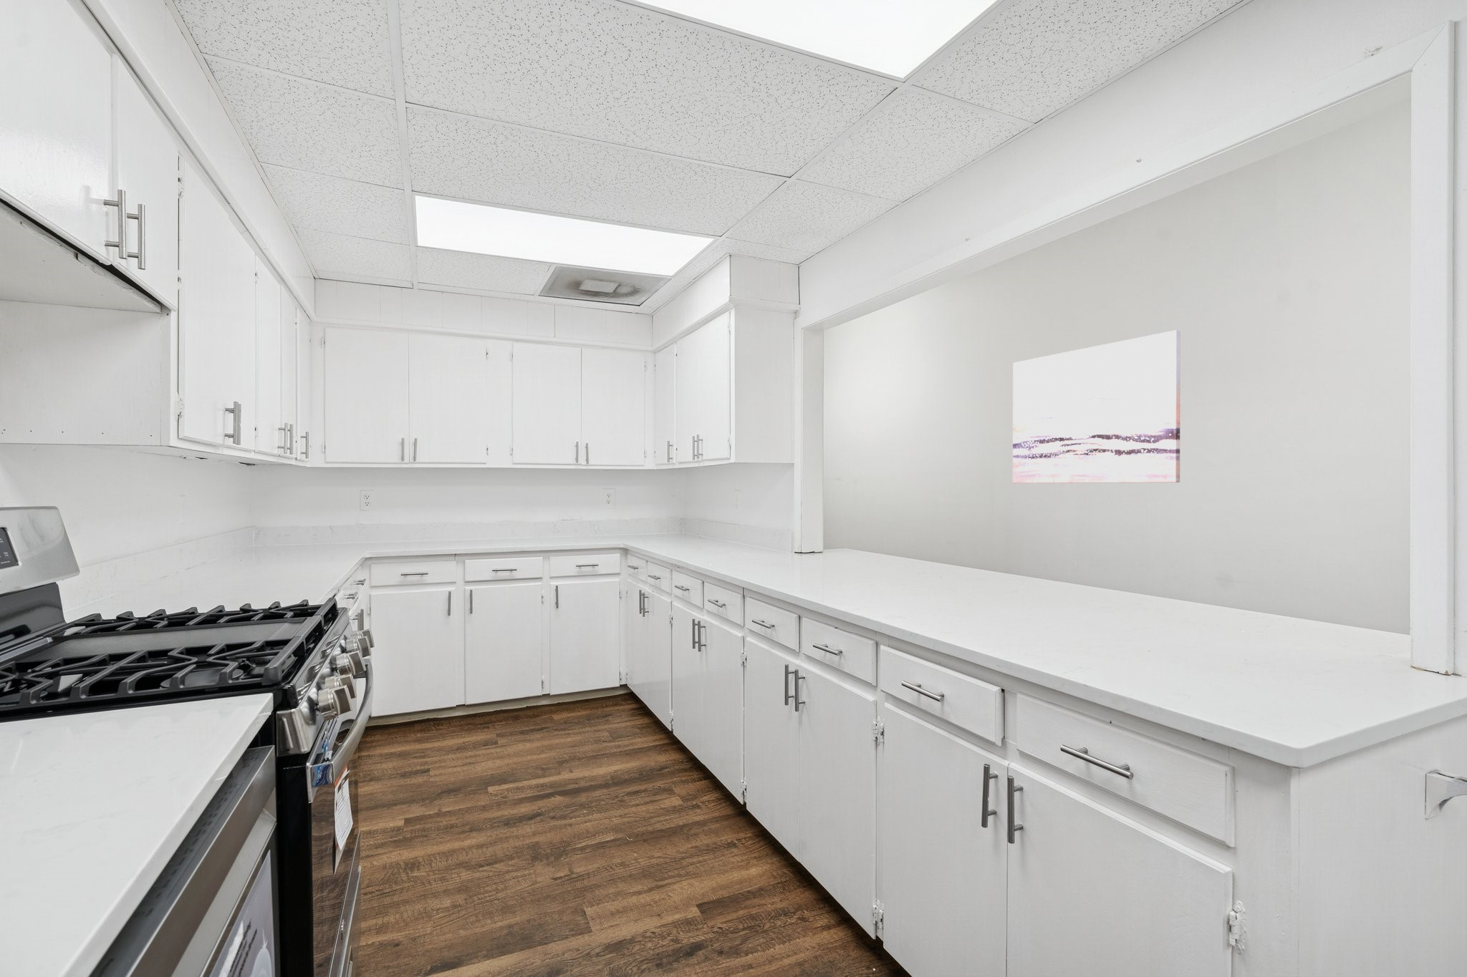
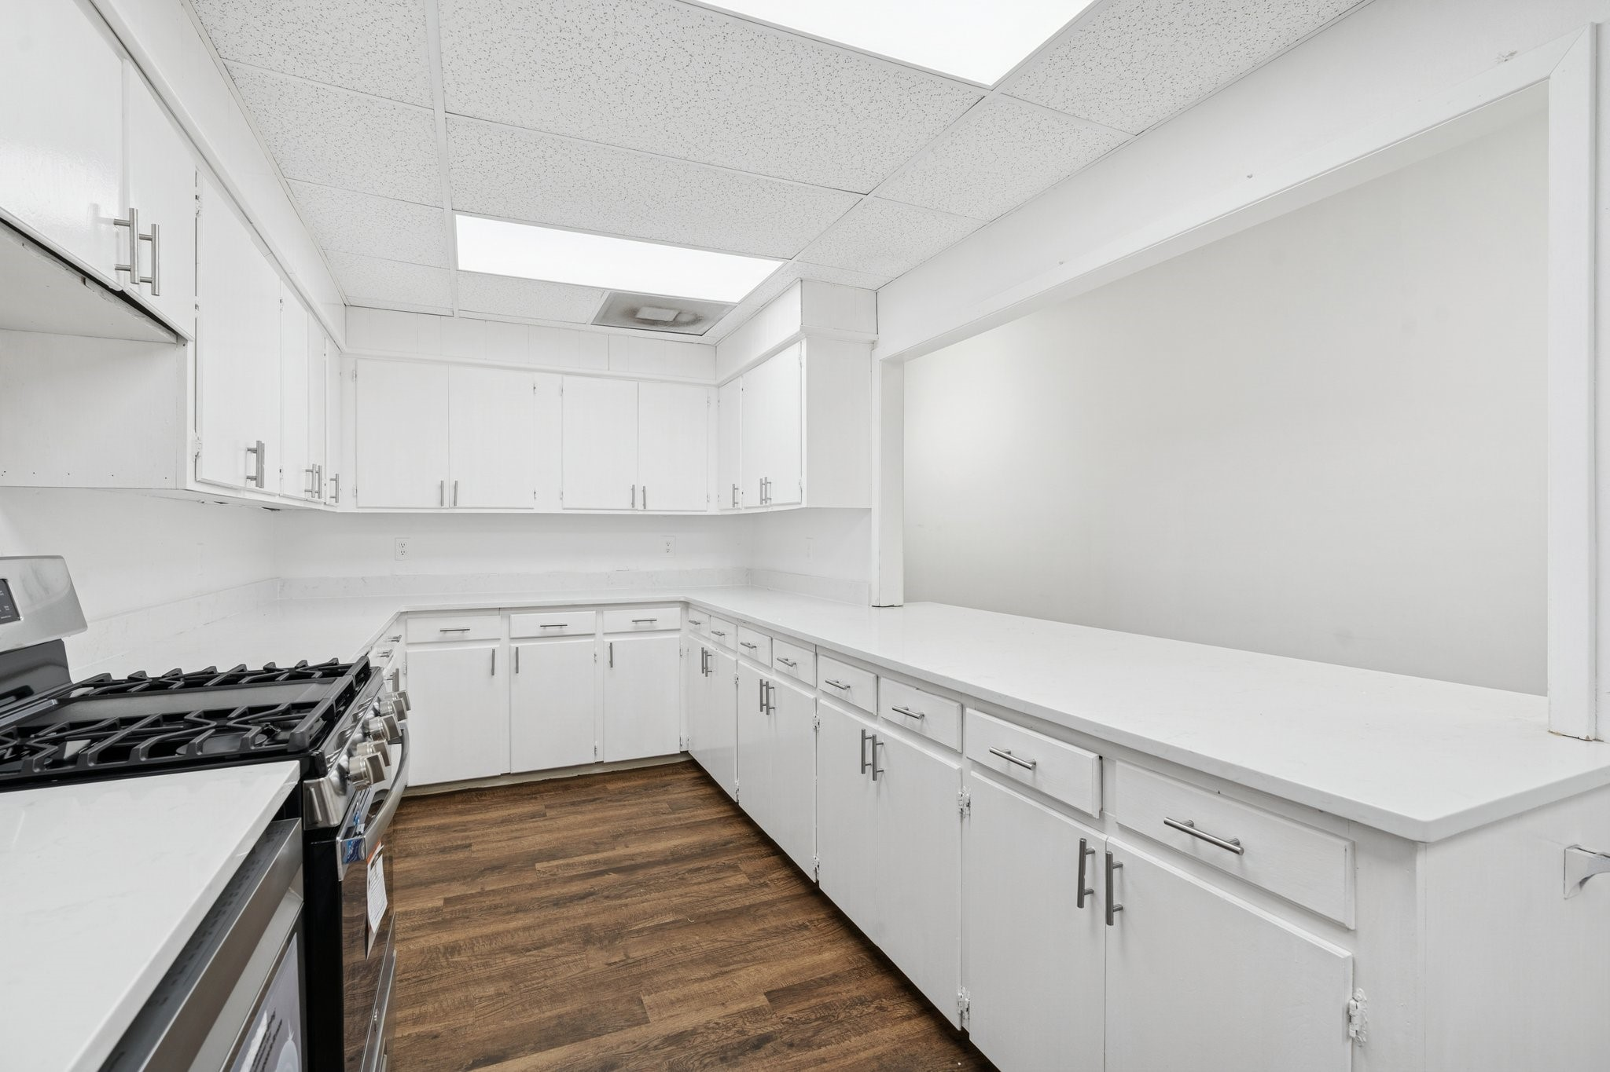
- wall art [1012,329,1181,484]
